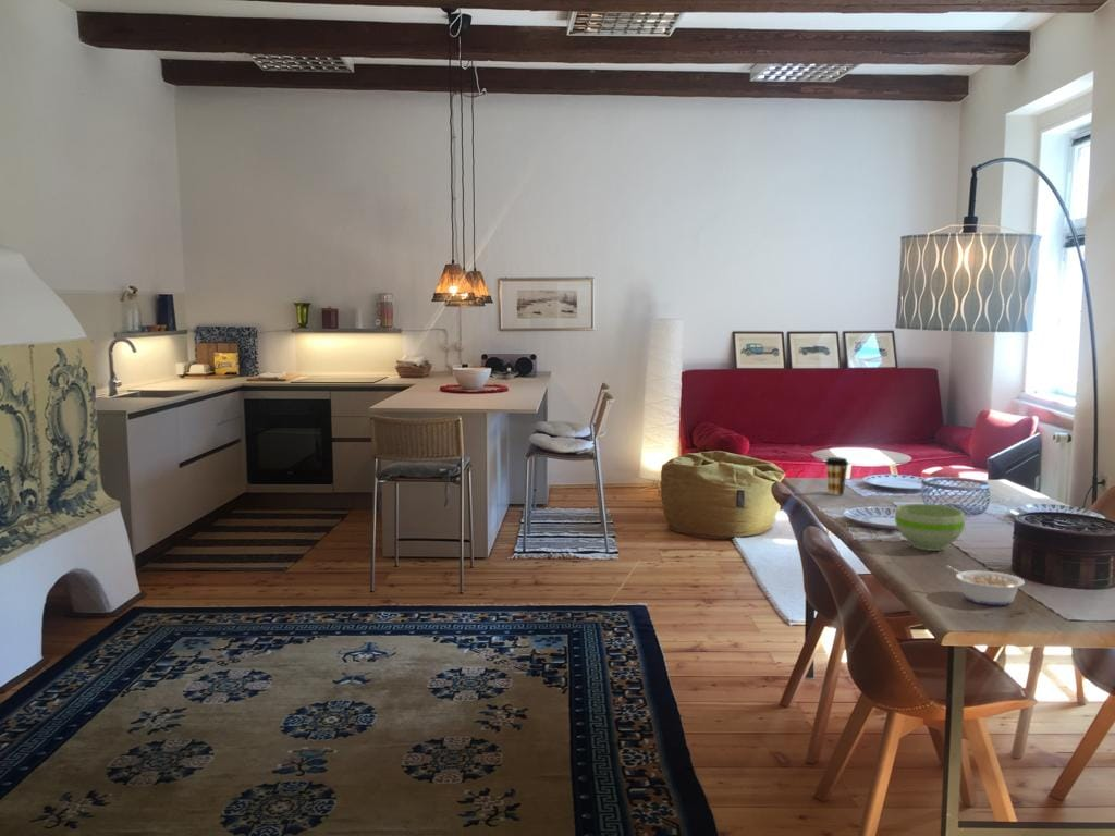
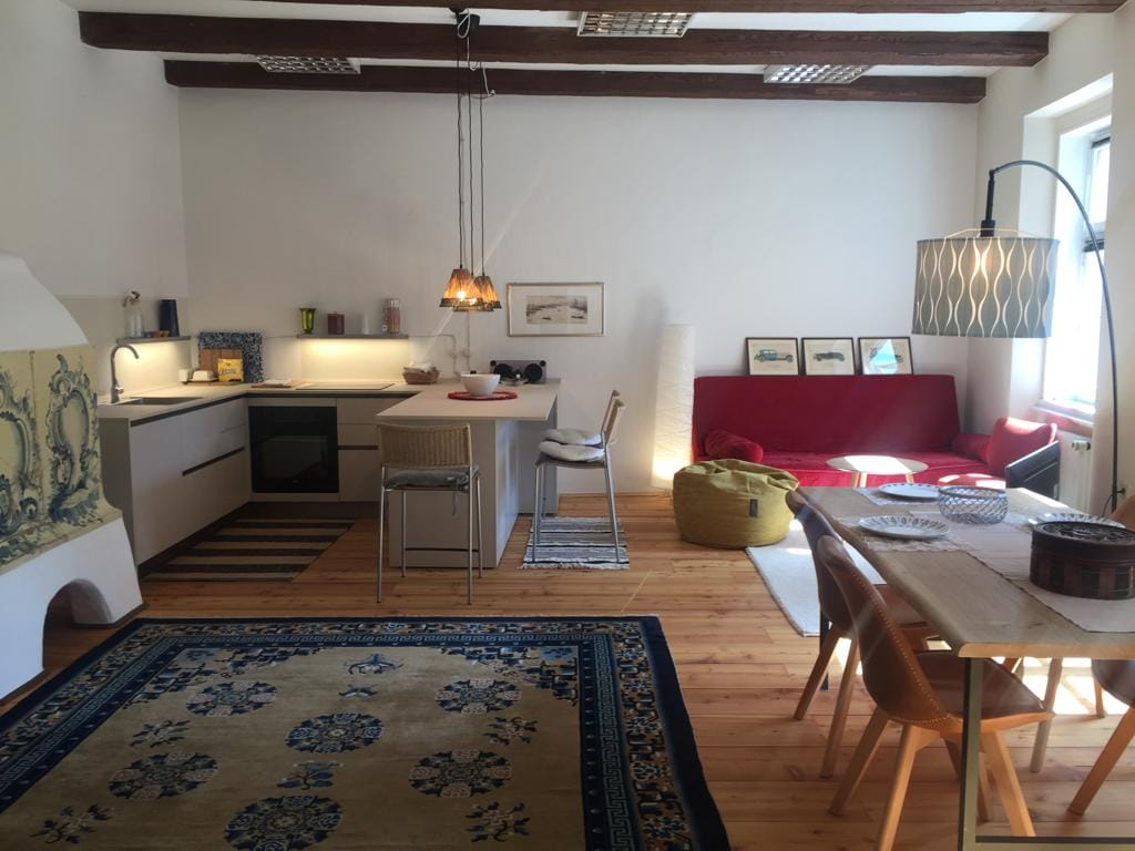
- legume [945,565,1026,606]
- coffee cup [824,456,849,496]
- bowl [894,503,966,552]
